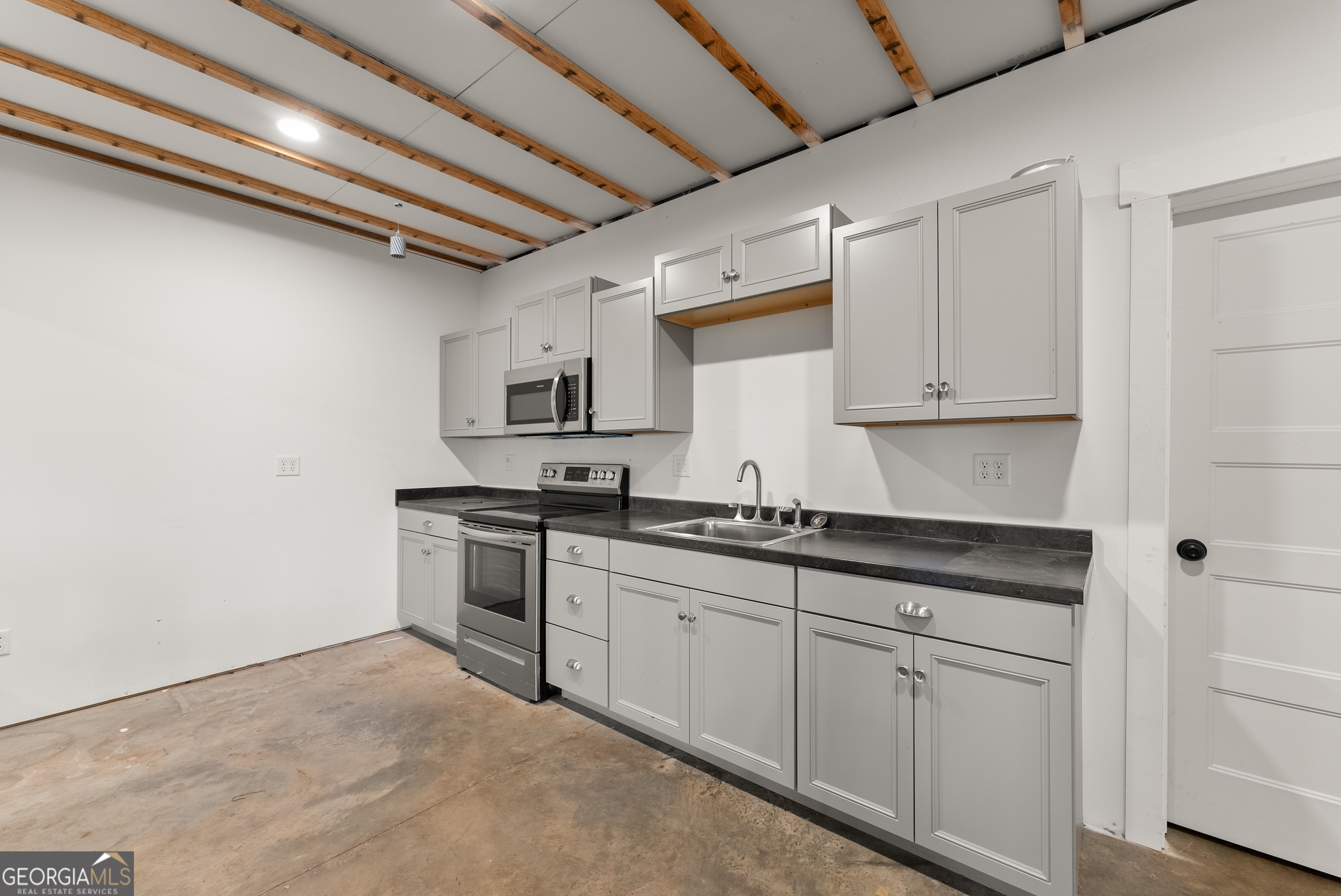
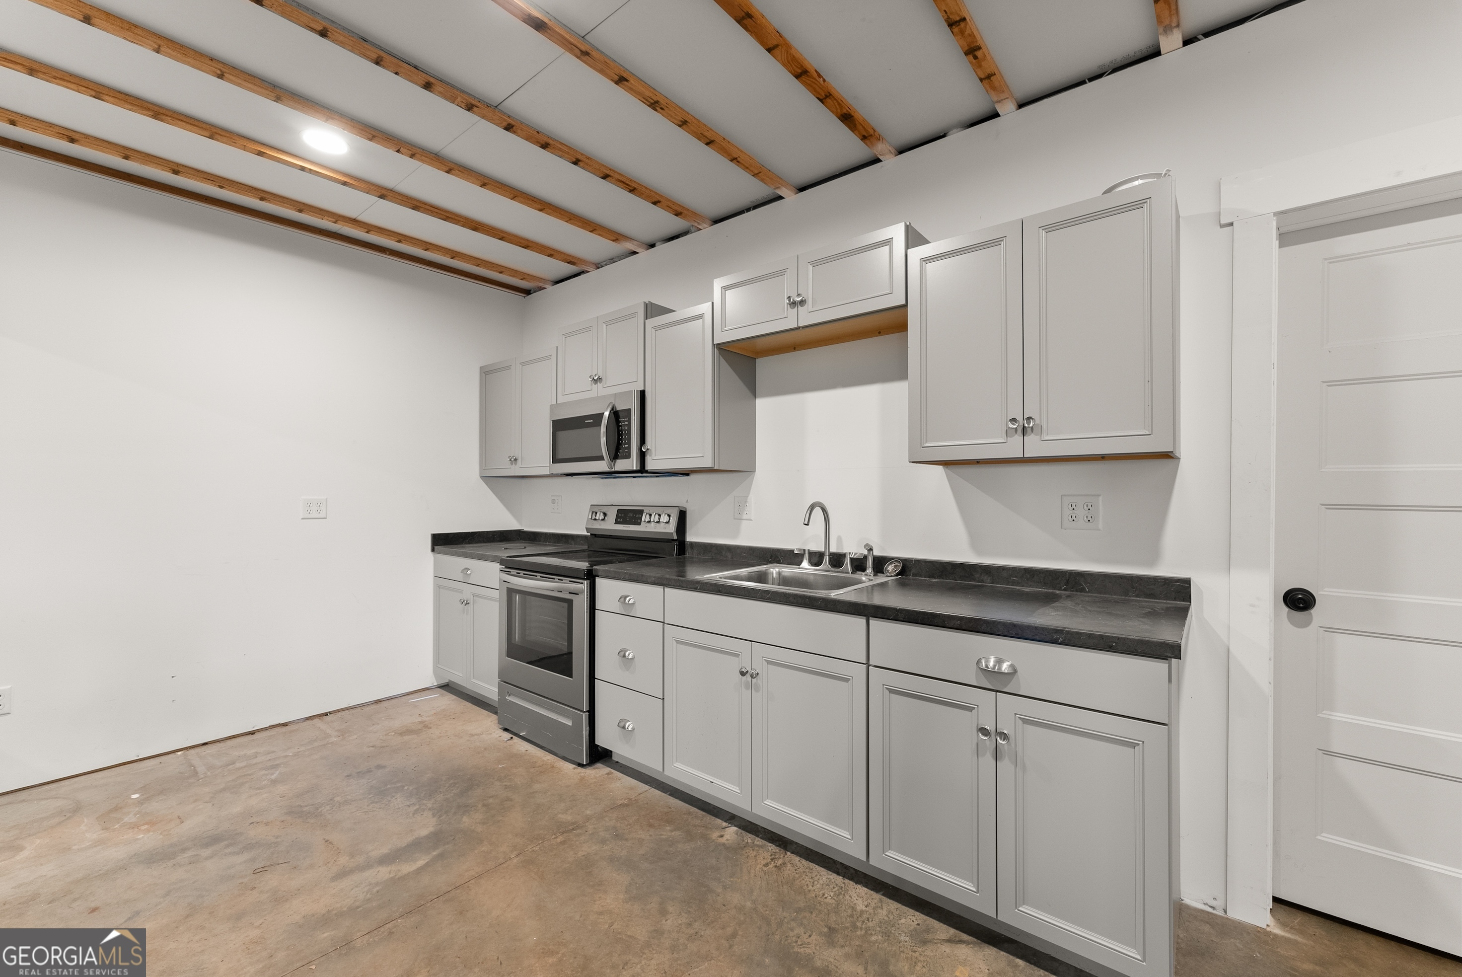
- pendant light [390,203,406,259]
